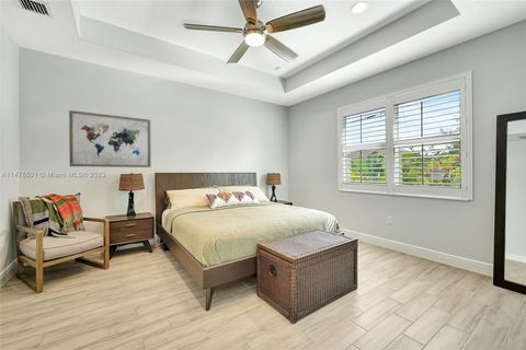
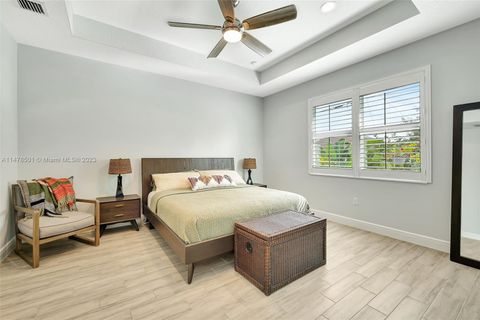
- wall art [68,109,152,168]
